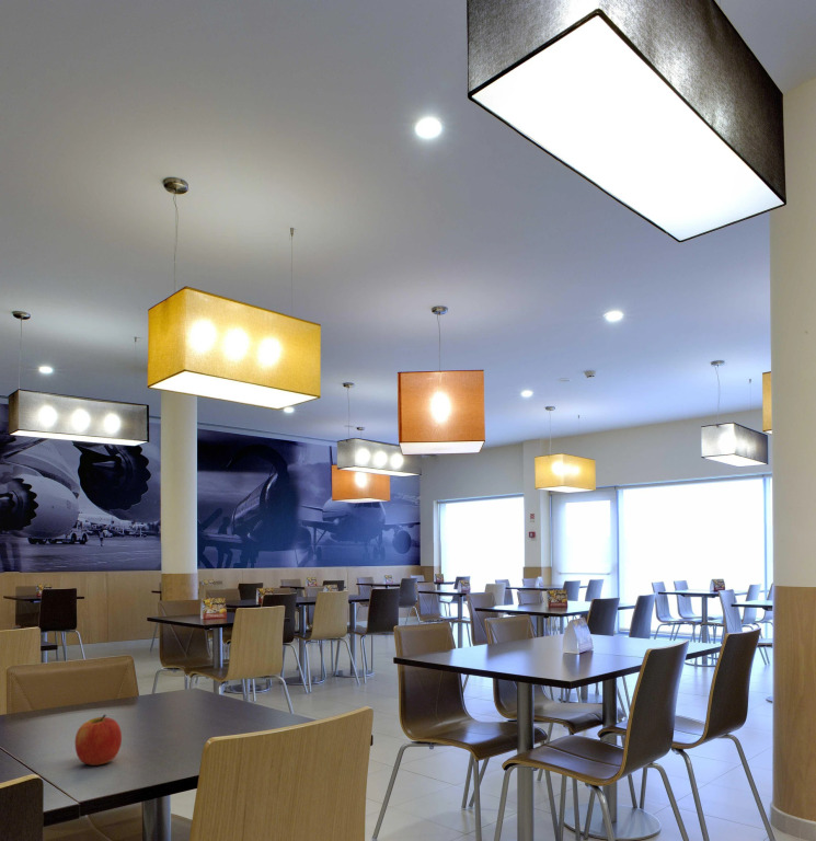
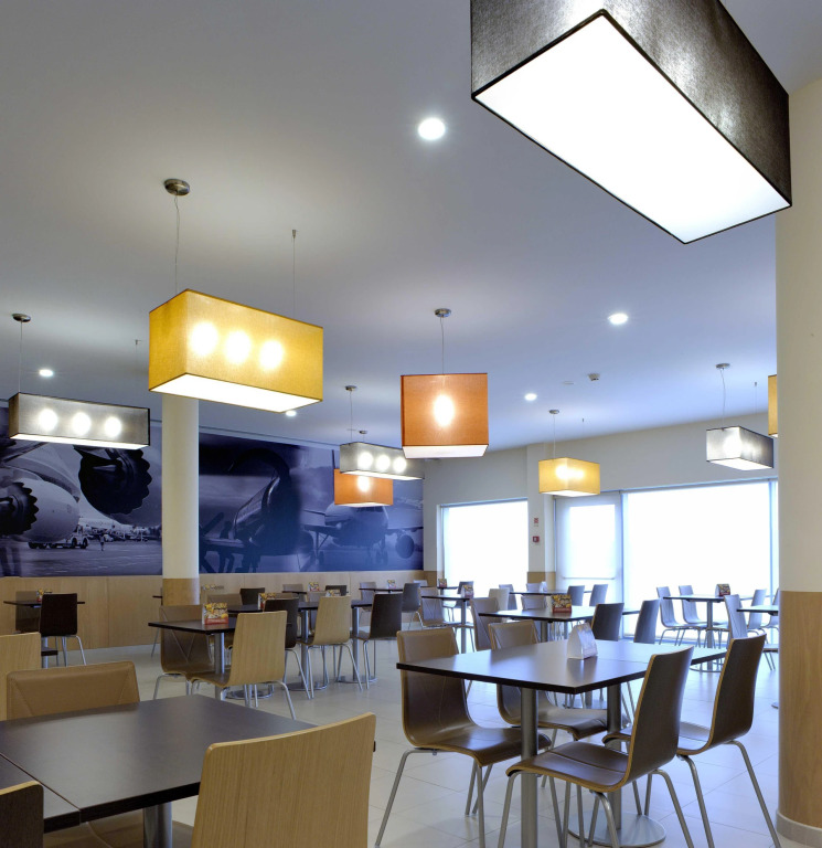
- apple [74,714,123,767]
